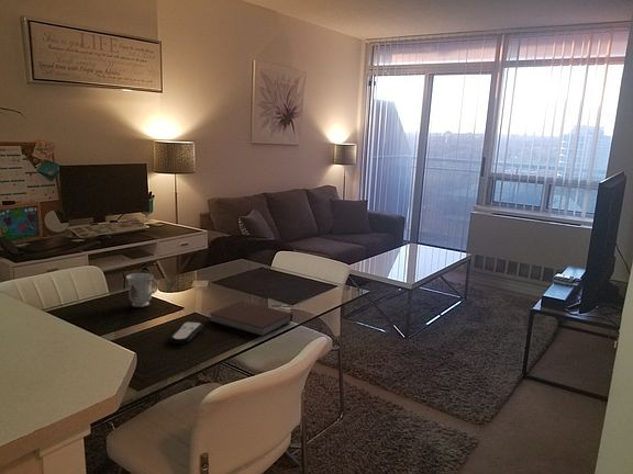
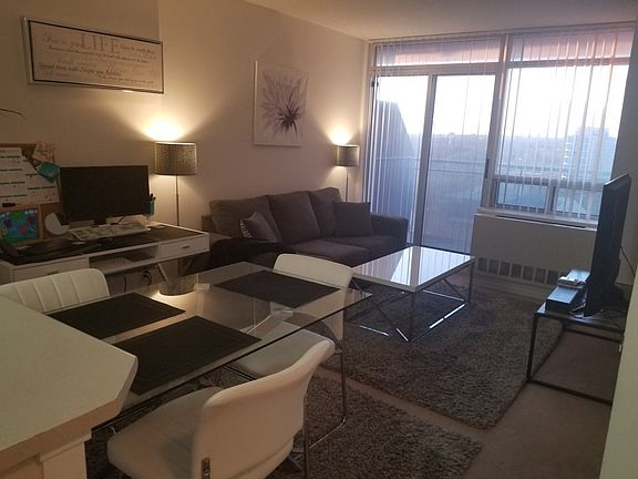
- mug [125,272,159,308]
- remote control [168,320,204,346]
- notebook [208,300,293,338]
